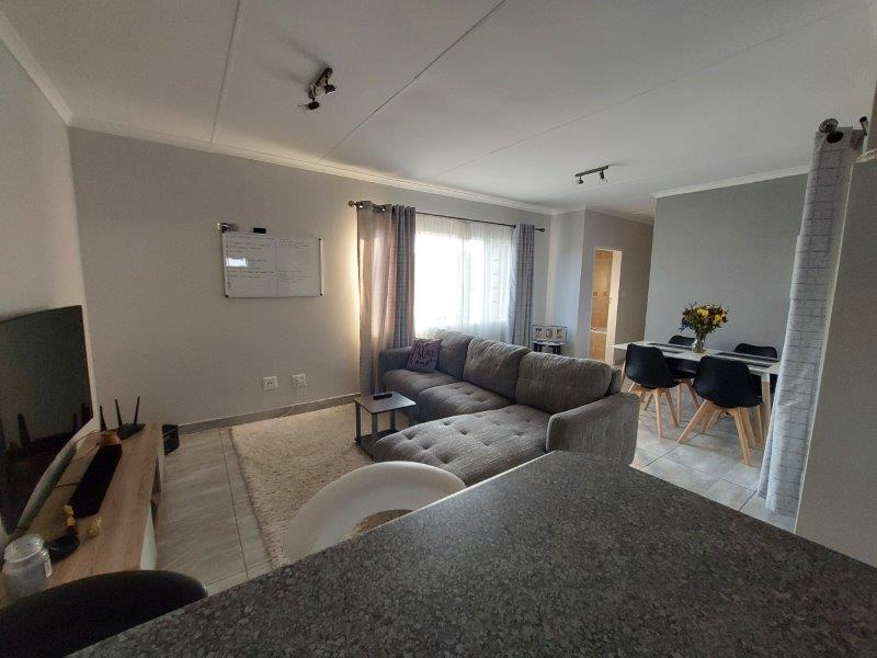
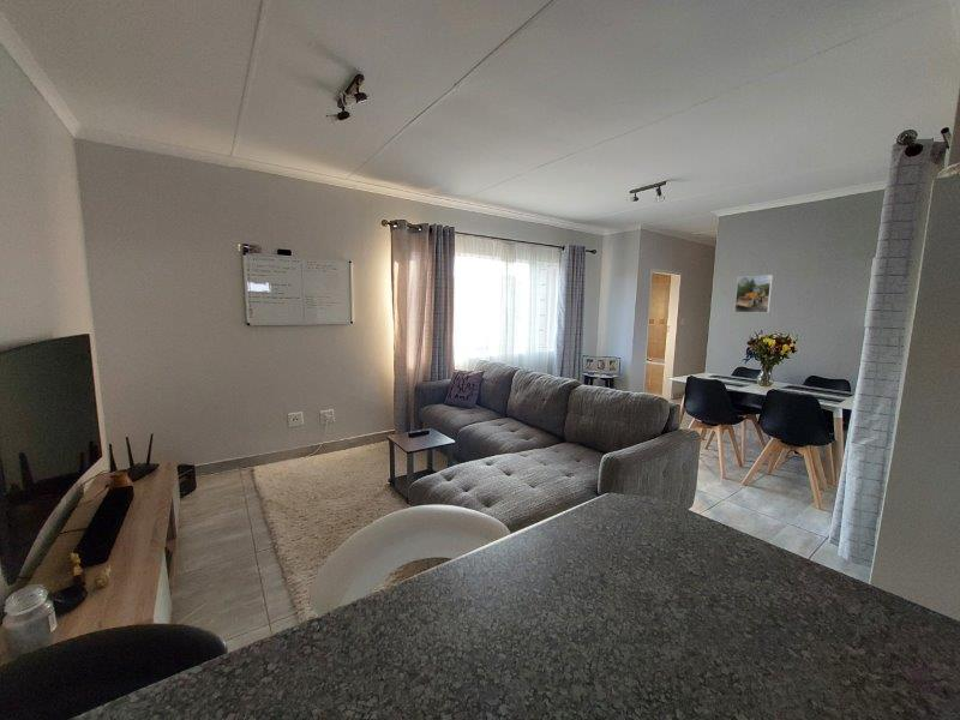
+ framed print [733,274,774,313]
